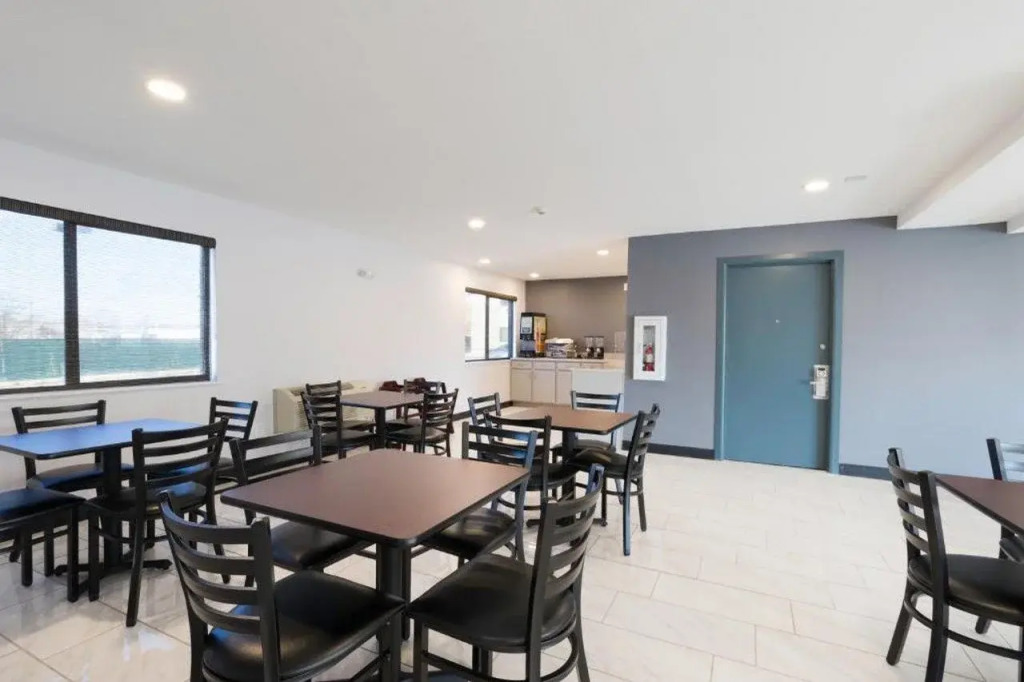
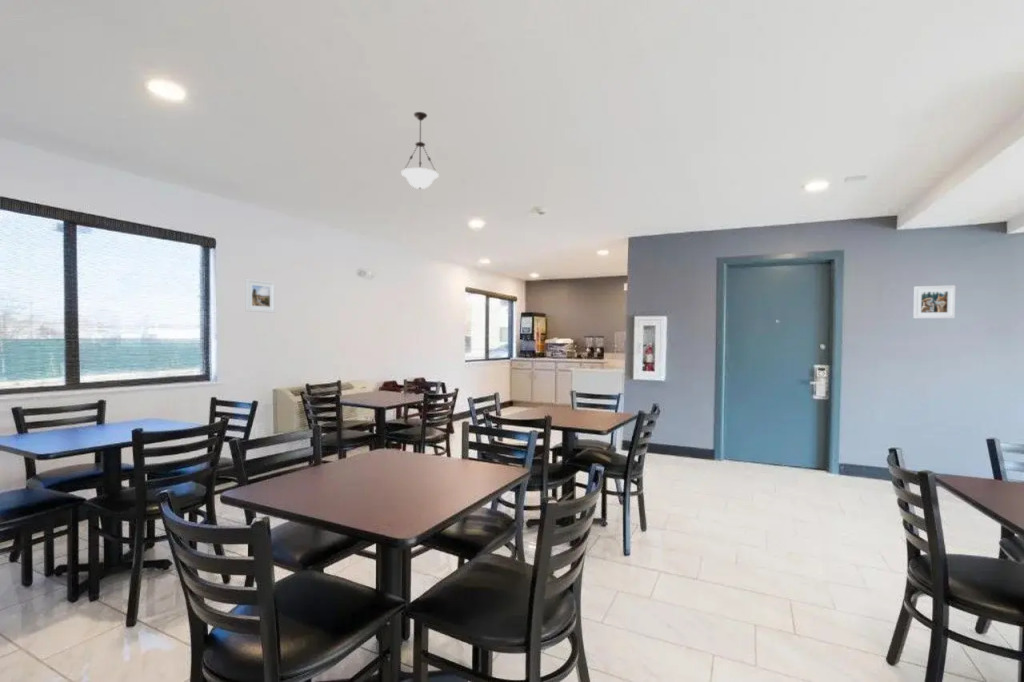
+ pendant light [400,111,440,190]
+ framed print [912,284,957,319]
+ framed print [245,278,276,314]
